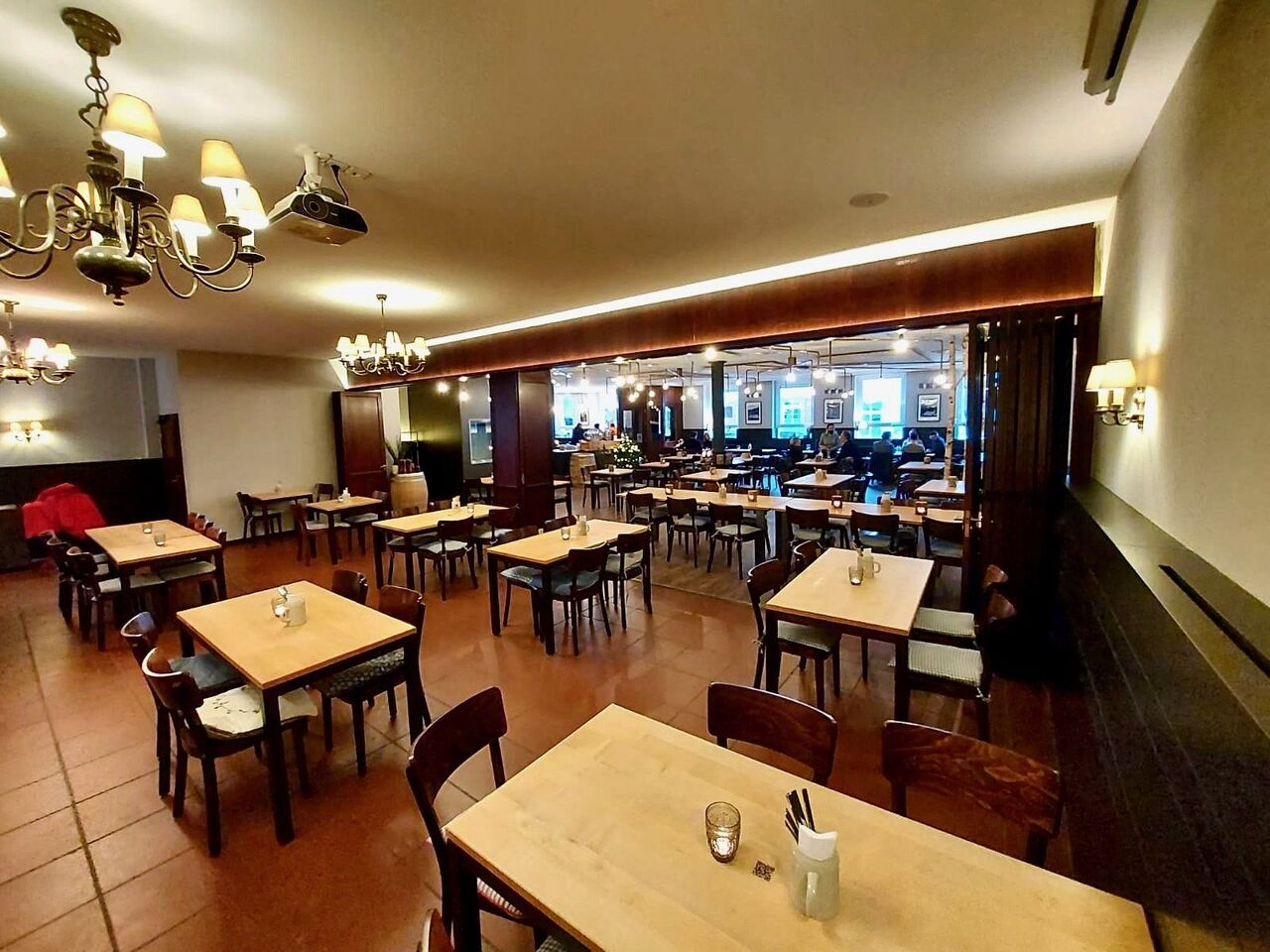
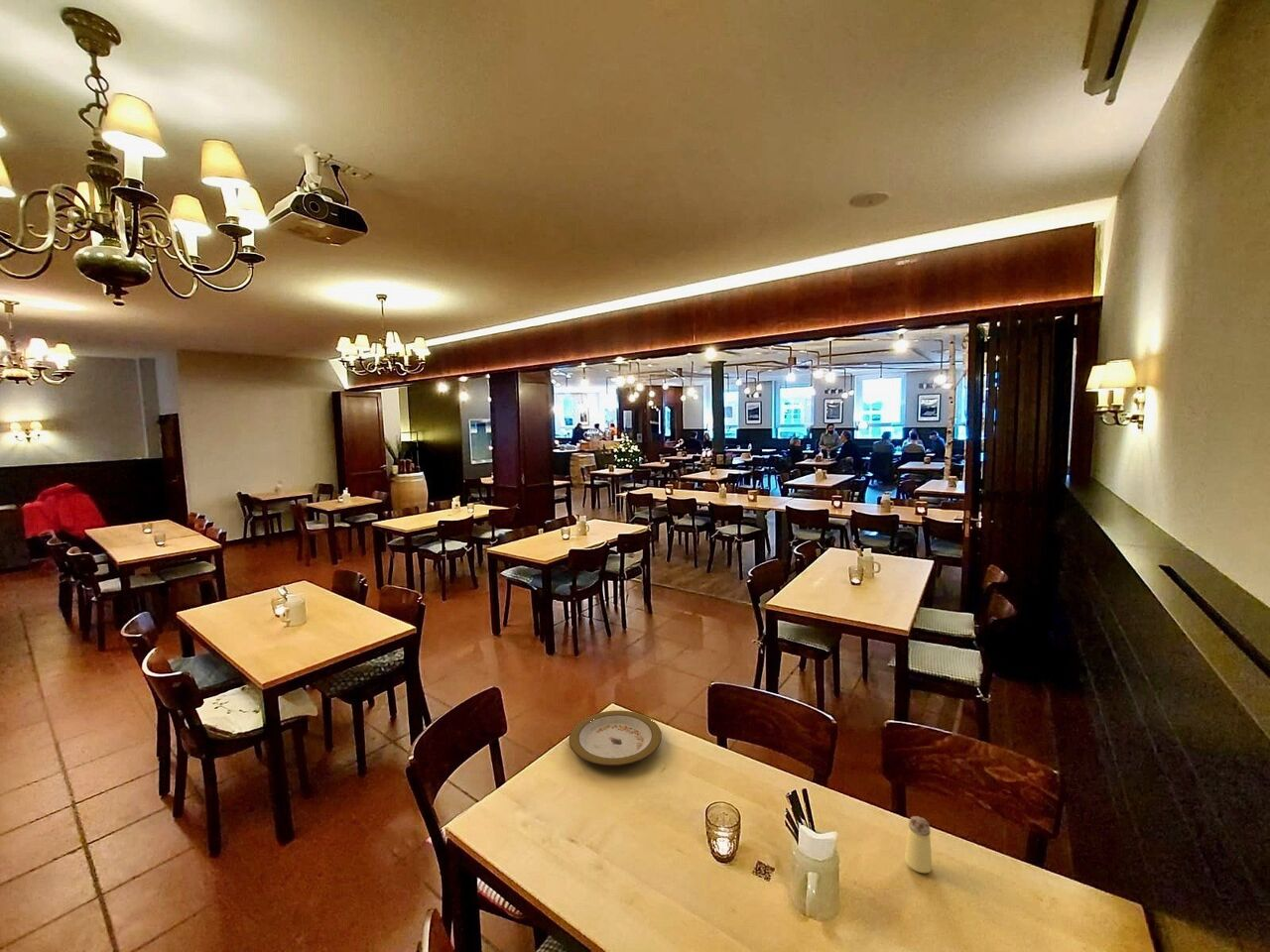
+ saltshaker [904,815,933,874]
+ plate [569,709,663,768]
